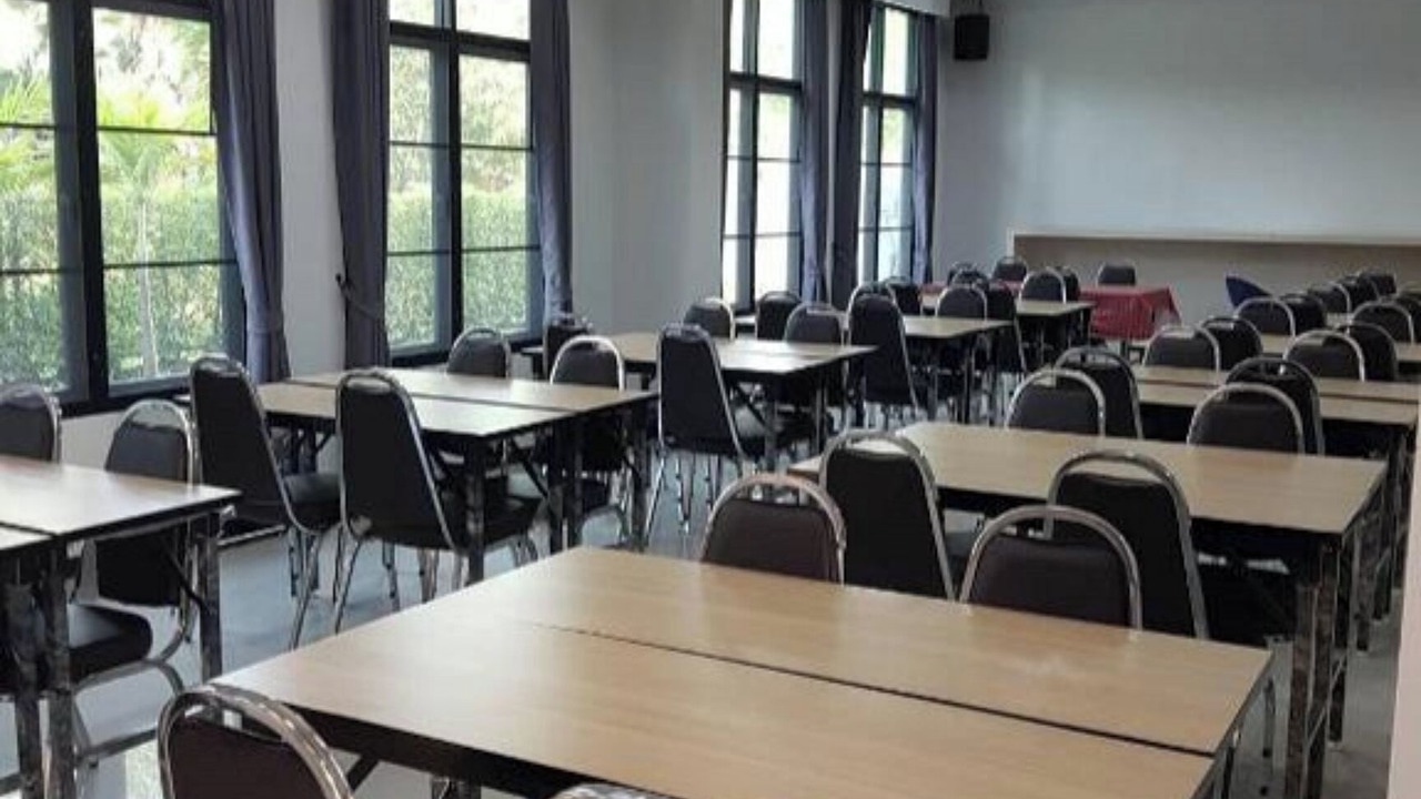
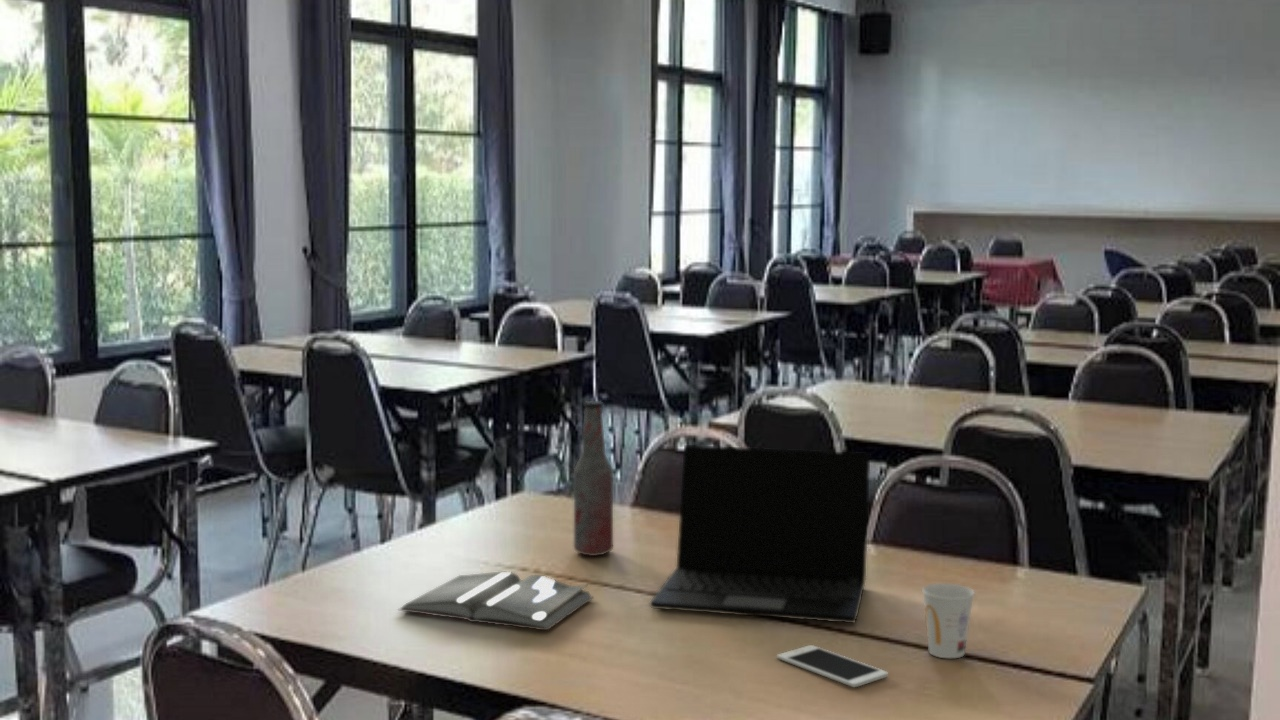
+ cell phone [776,644,889,688]
+ hardback book [397,571,595,632]
+ cup [921,582,976,659]
+ bottle [573,400,614,557]
+ laptop [649,444,871,624]
